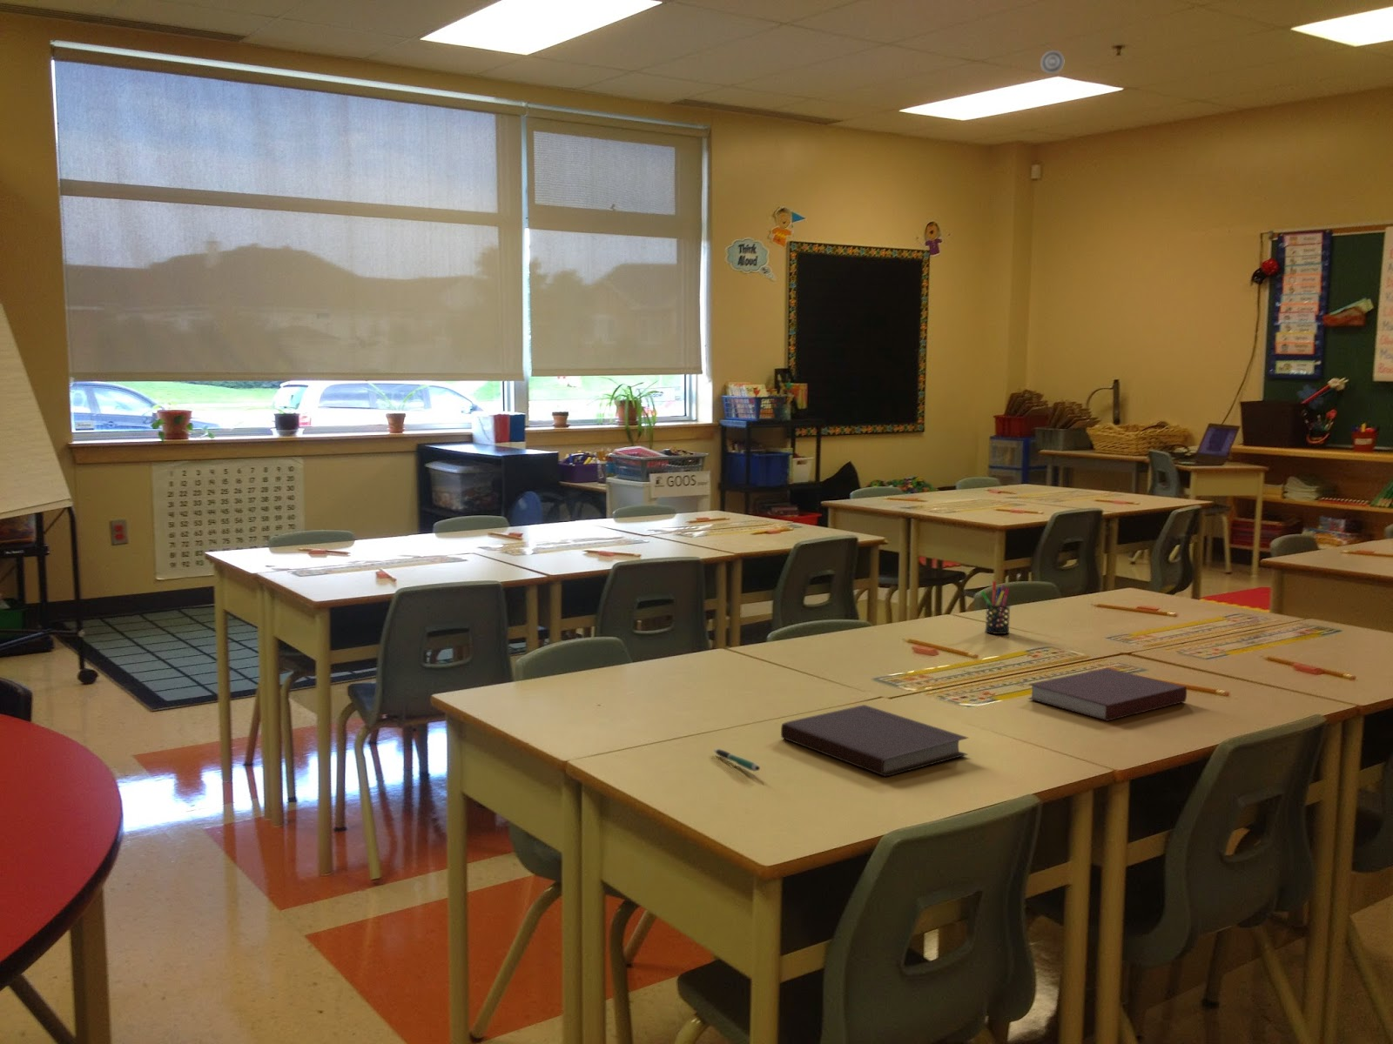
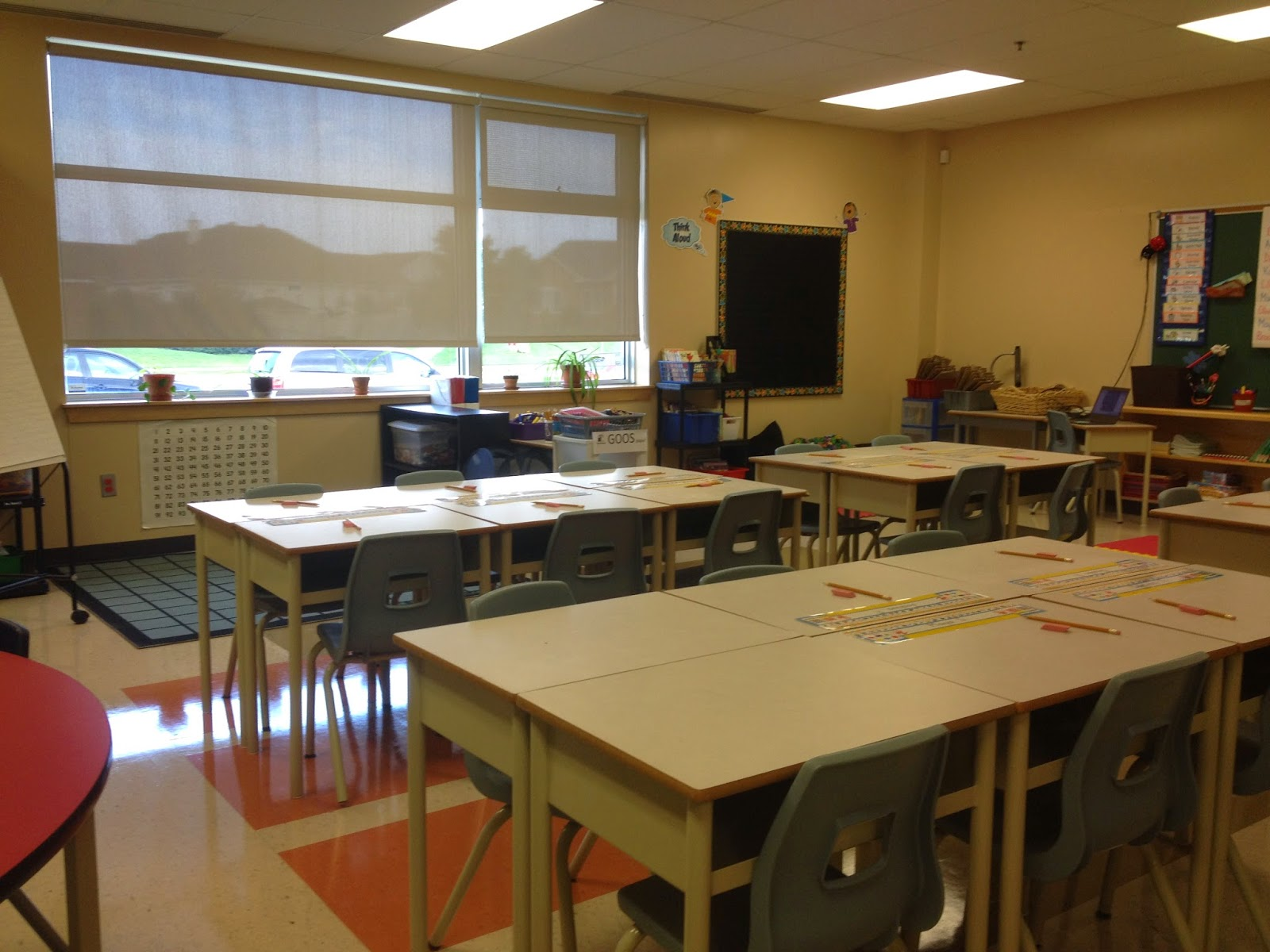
- pen holder [979,580,1011,635]
- pen [713,748,761,772]
- smoke detector [1040,49,1065,75]
- notebook [780,704,969,776]
- notebook [1028,667,1188,722]
